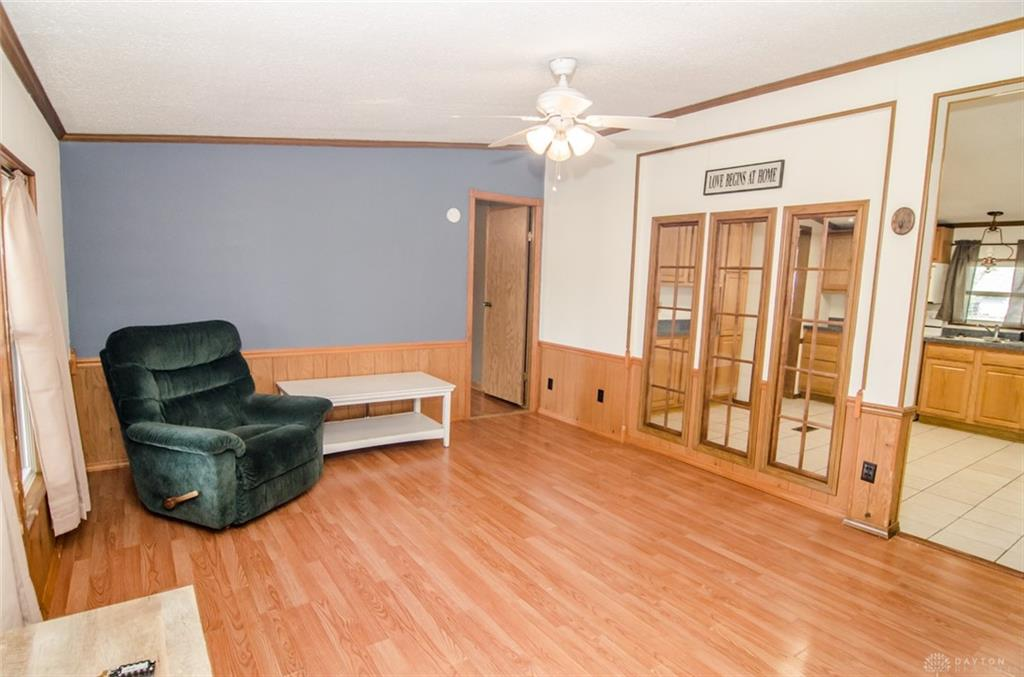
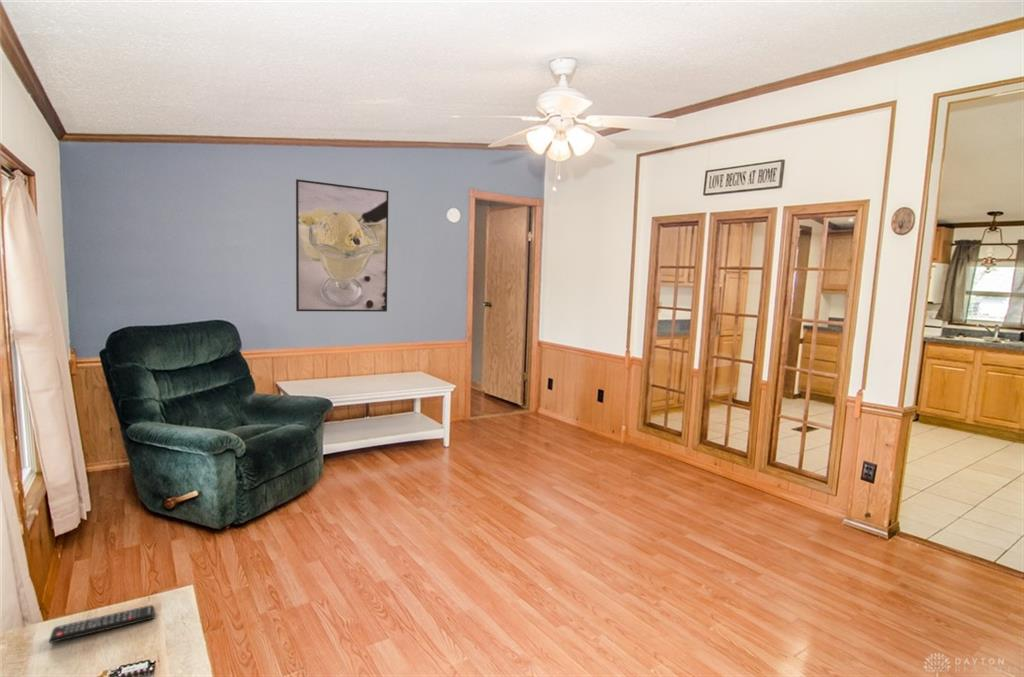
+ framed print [295,178,390,313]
+ remote control [48,604,155,644]
